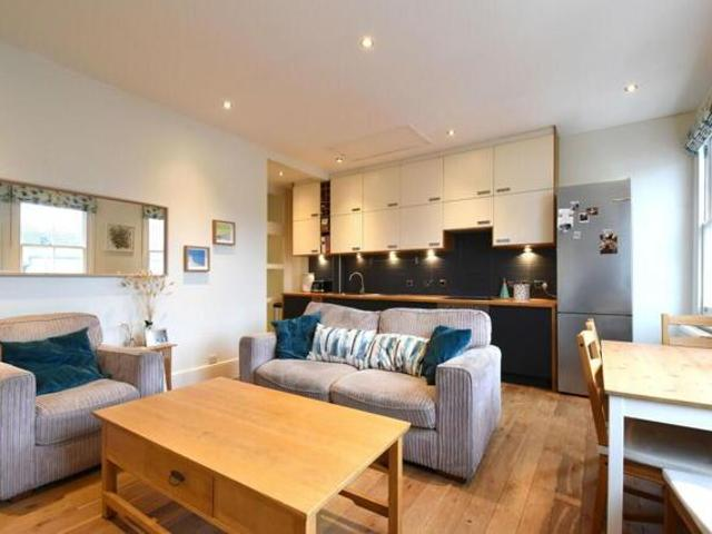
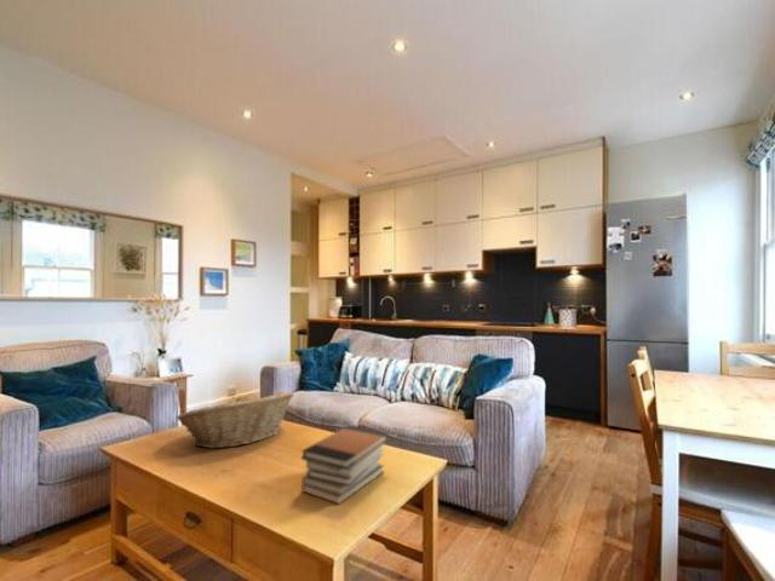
+ fruit basket [174,390,295,449]
+ book stack [300,424,390,506]
